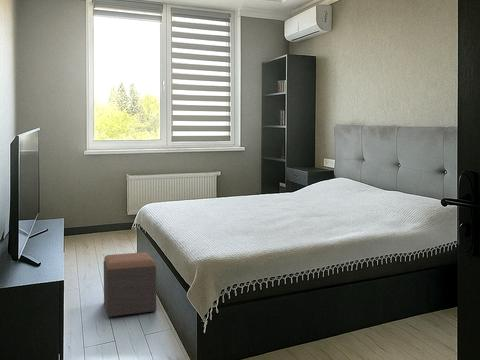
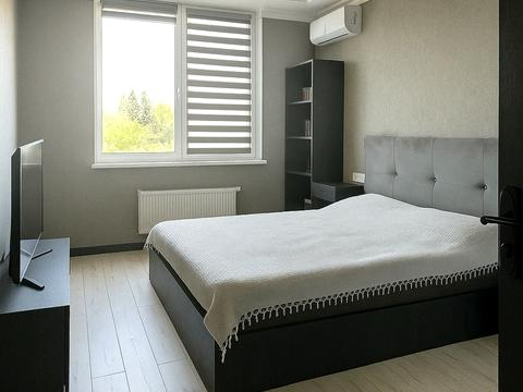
- footstool [103,251,157,318]
